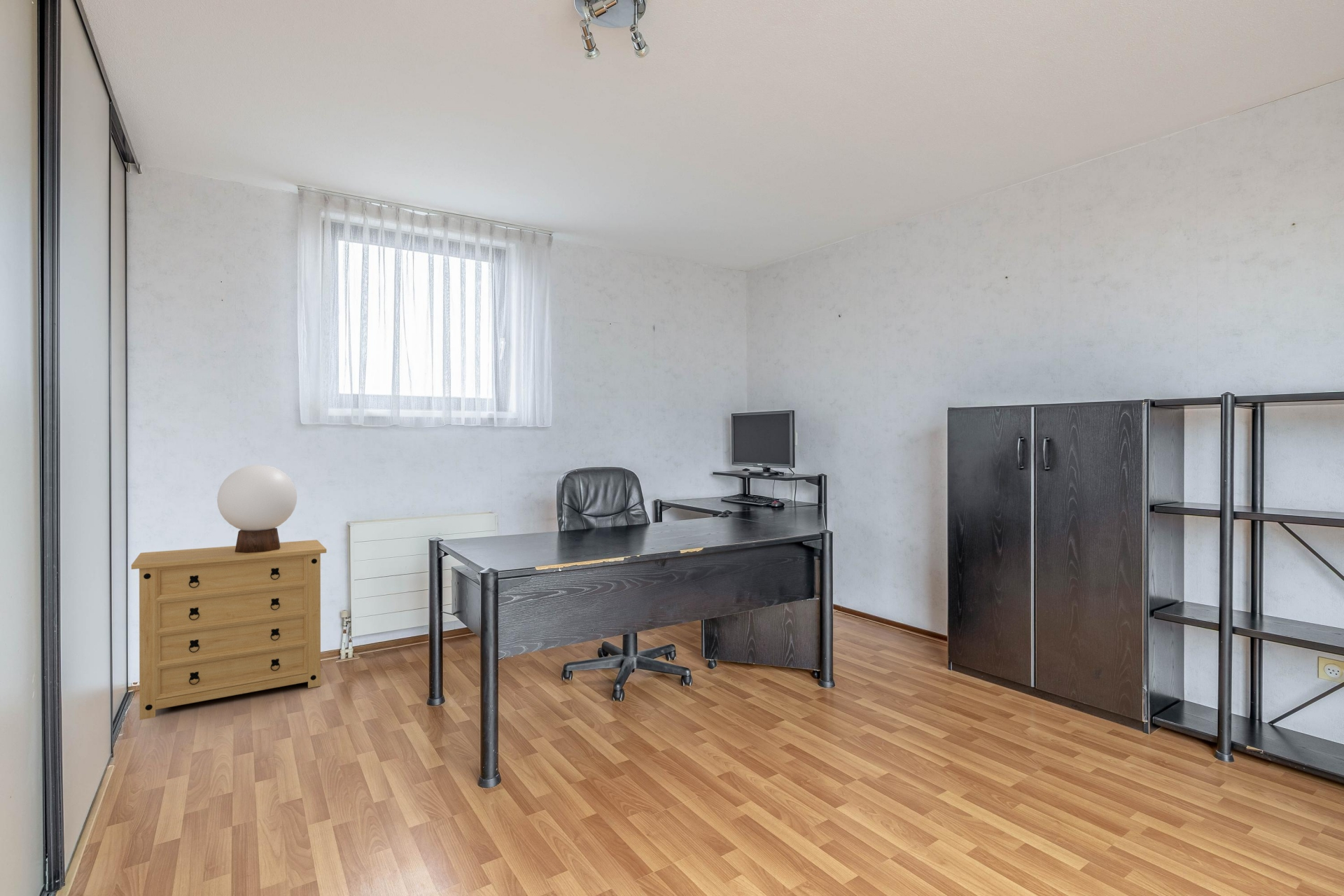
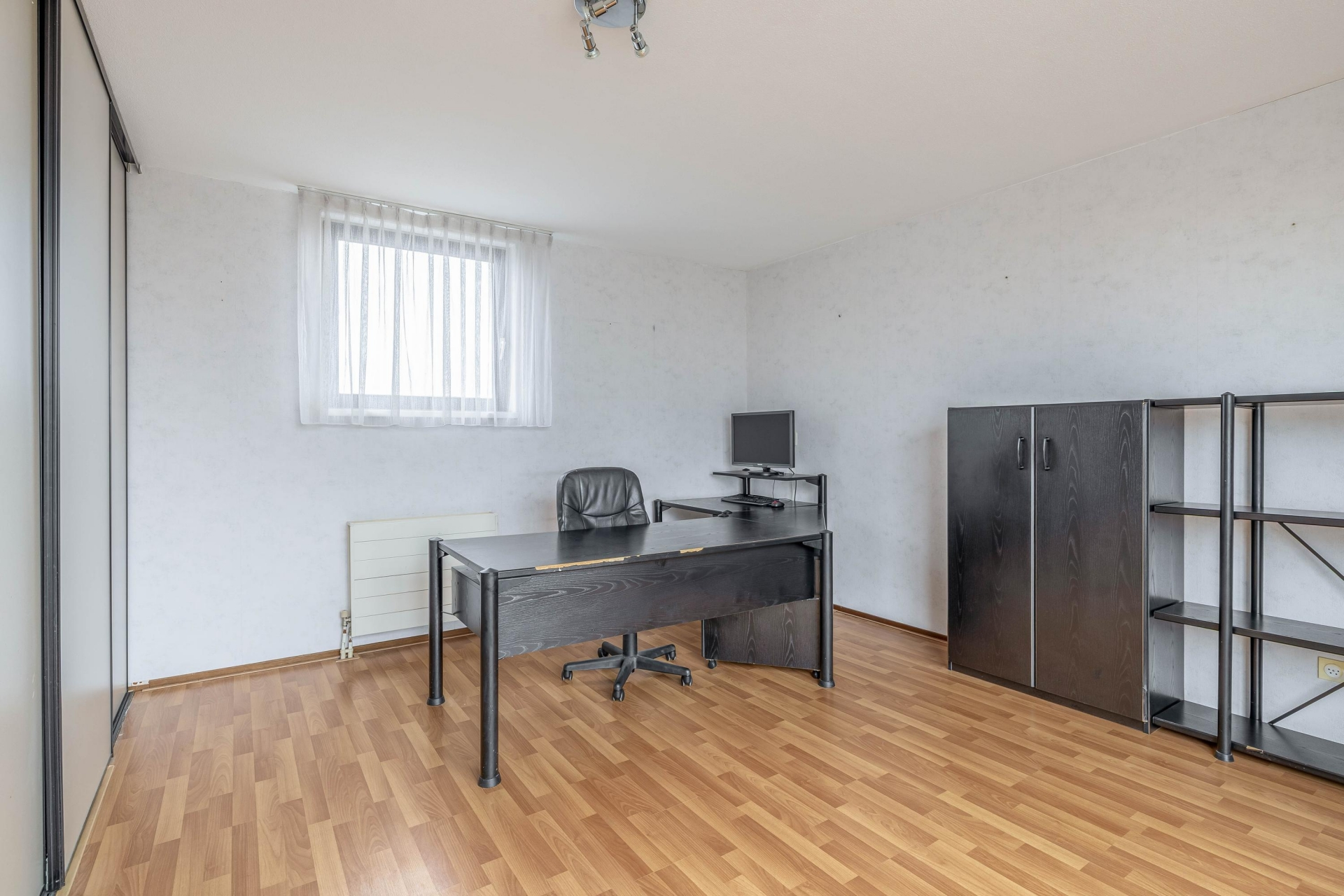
- dresser [131,539,327,720]
- table lamp [216,464,297,553]
